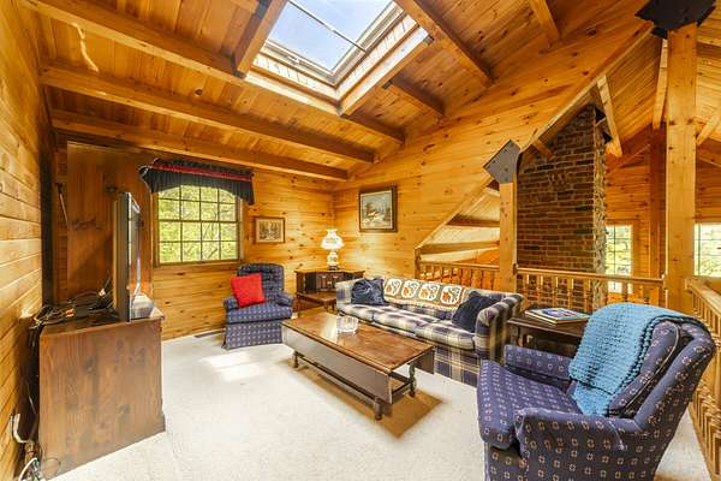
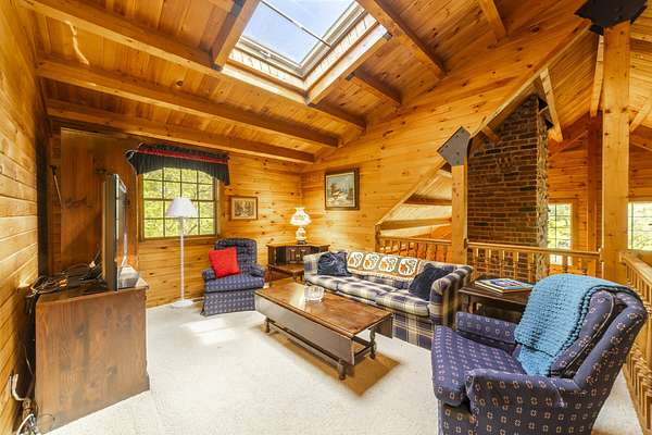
+ floor lamp [163,197,200,309]
